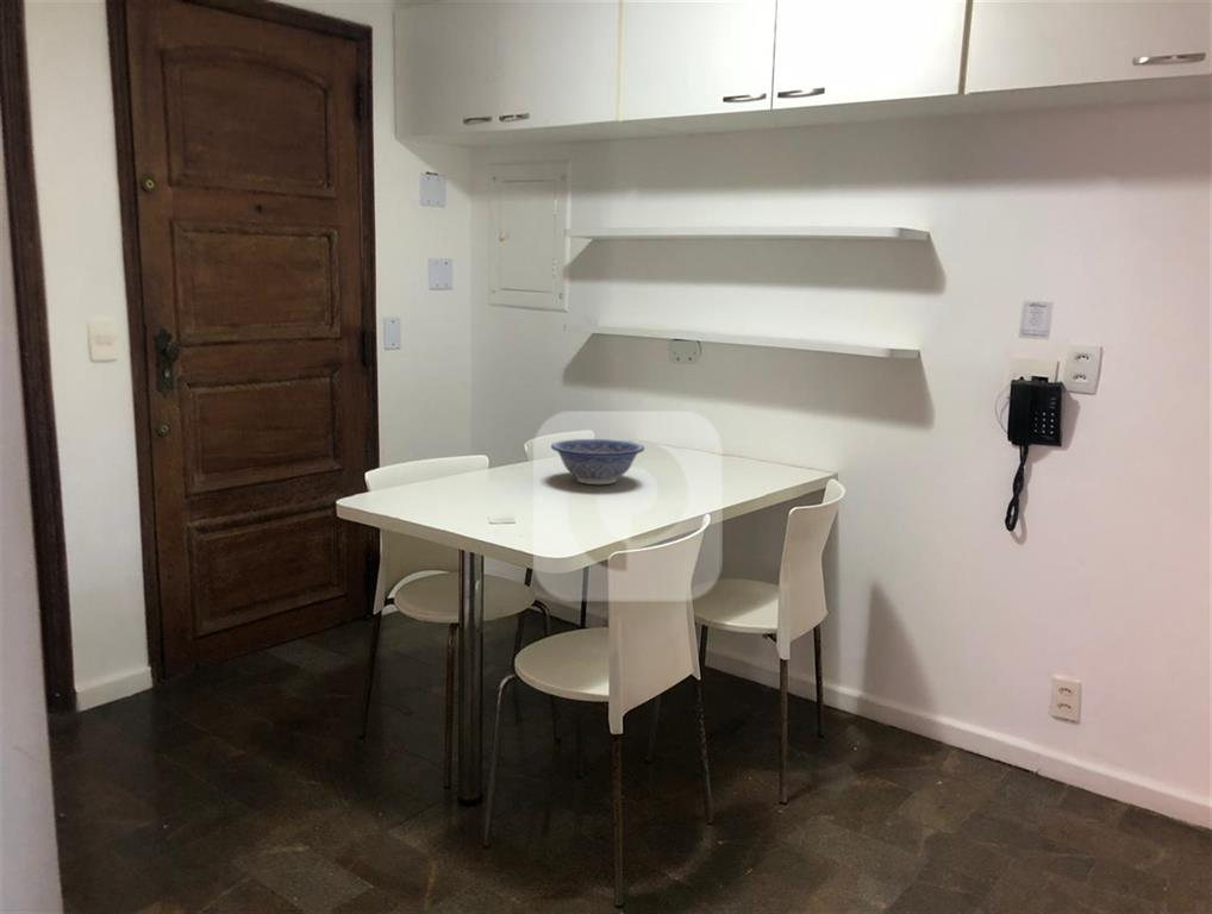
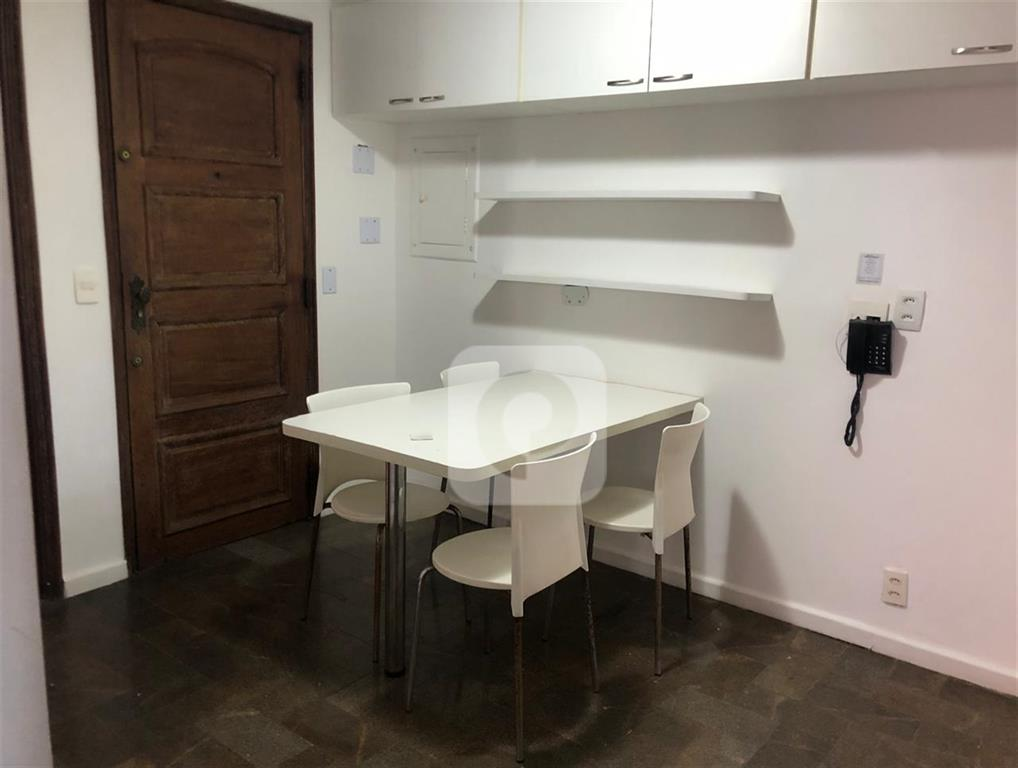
- decorative bowl [550,438,645,486]
